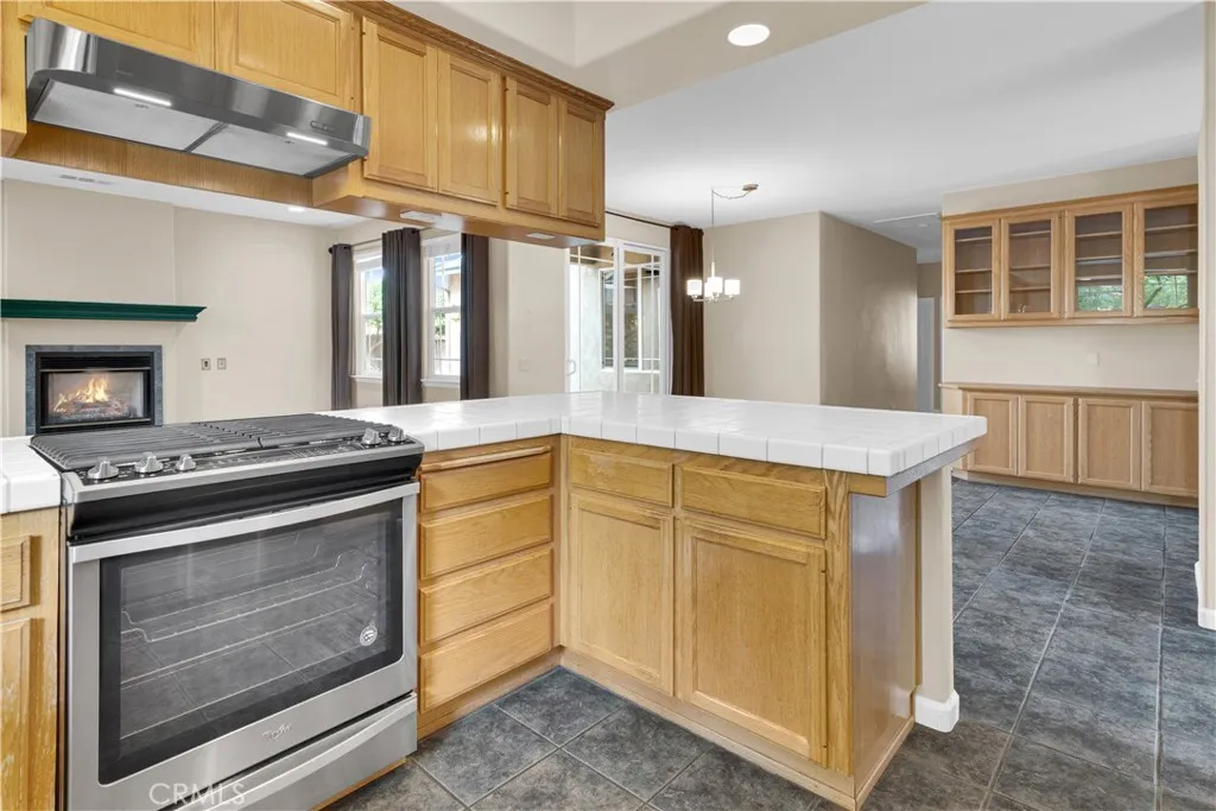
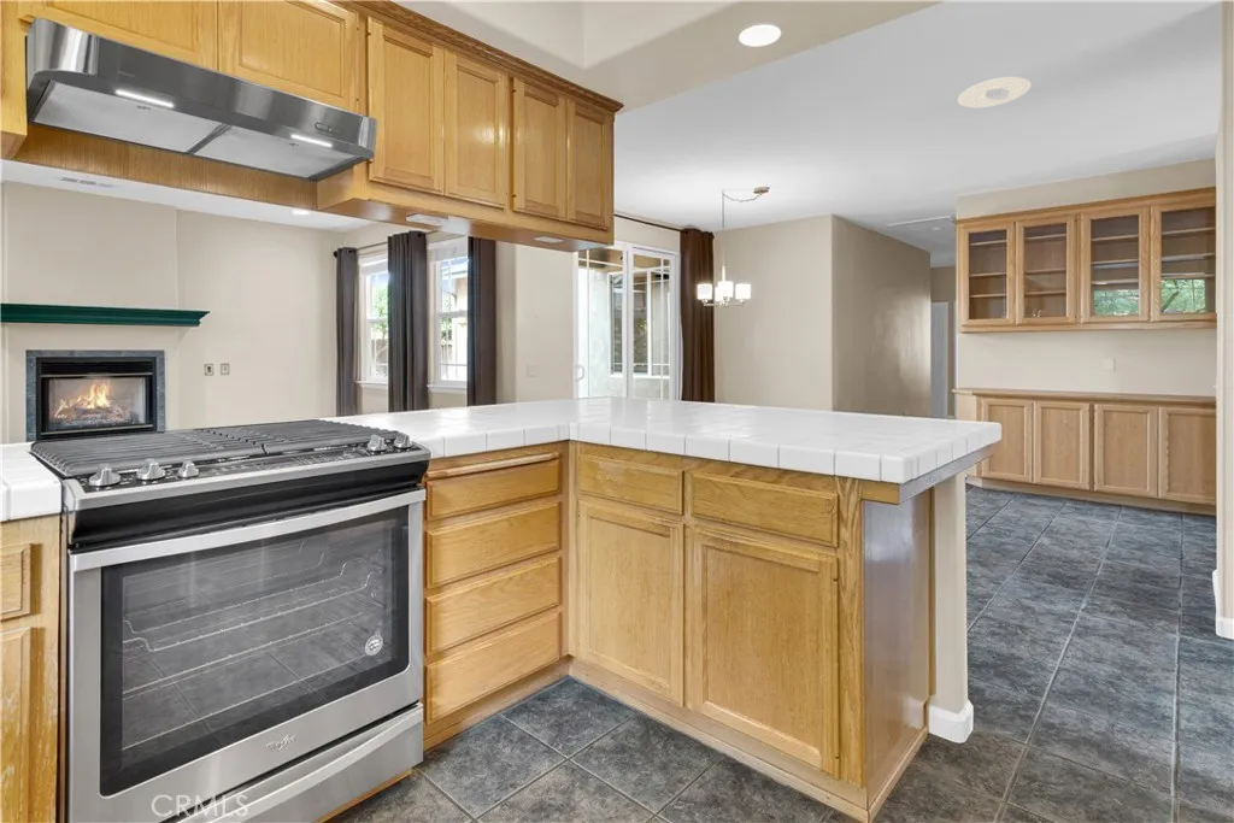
+ recessed light [957,76,1033,110]
